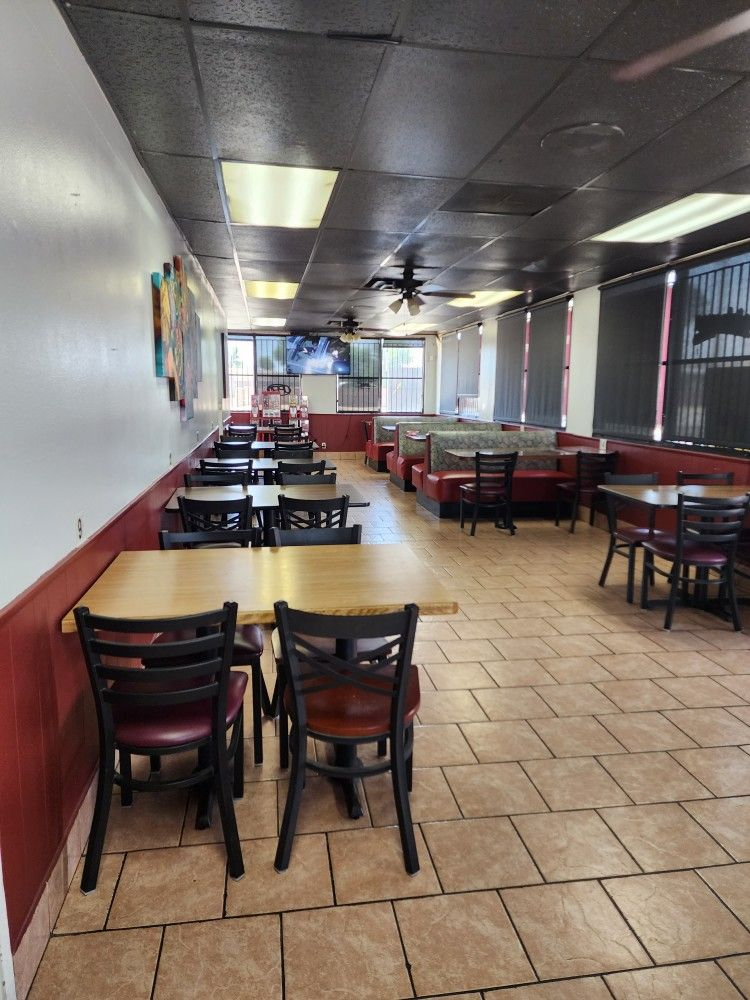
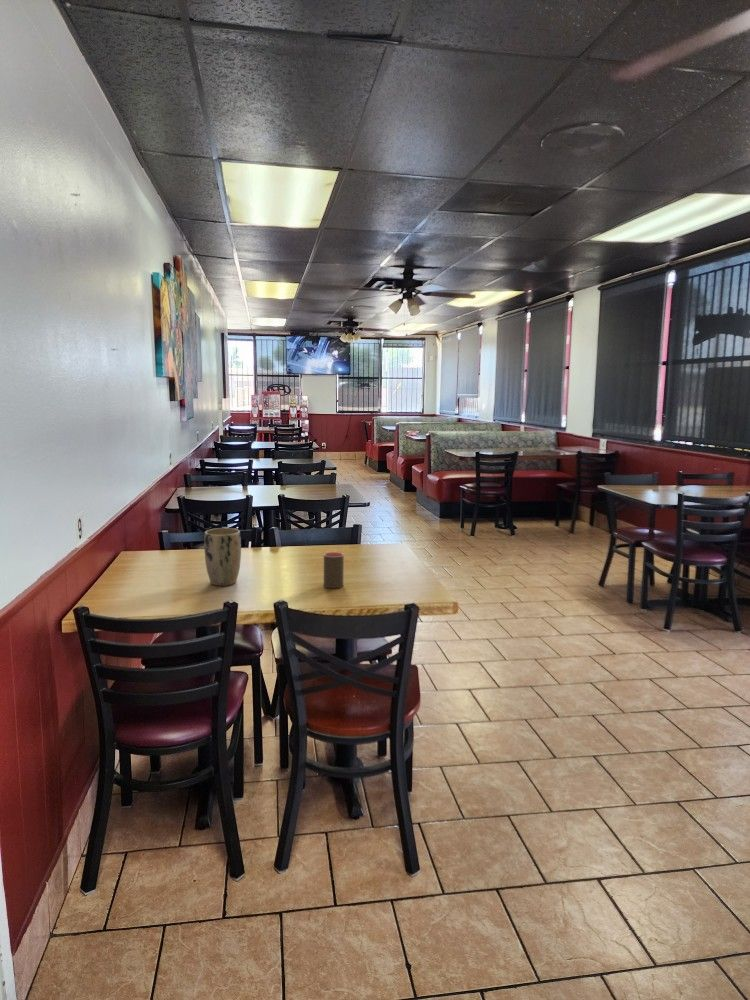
+ plant pot [203,527,242,587]
+ cup [323,551,345,589]
